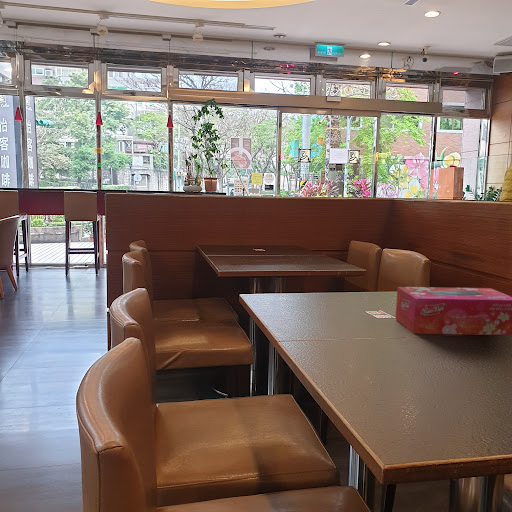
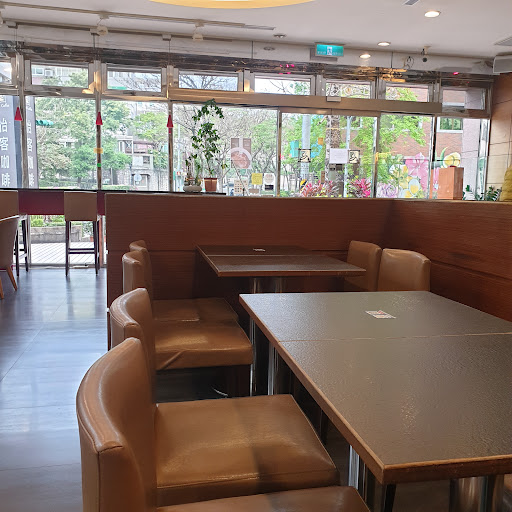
- tissue box [394,286,512,336]
